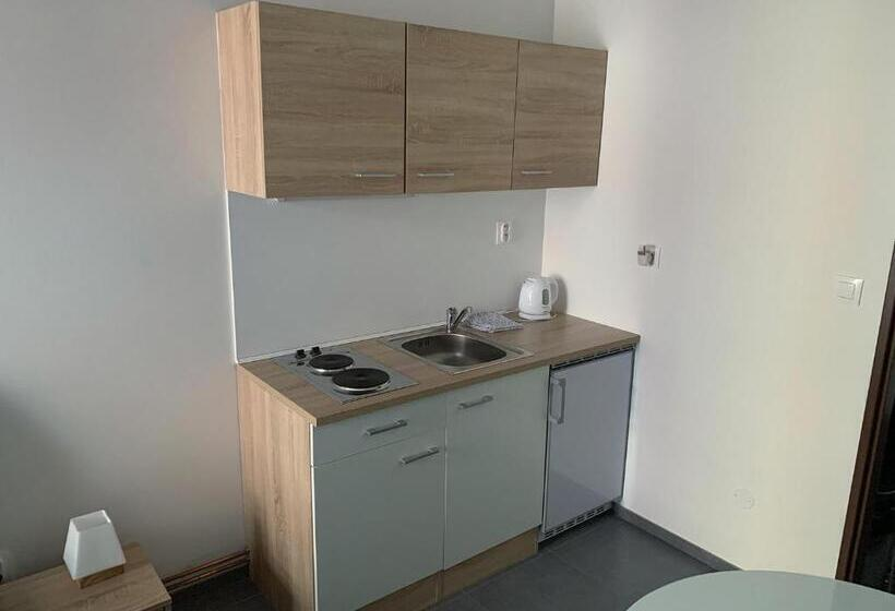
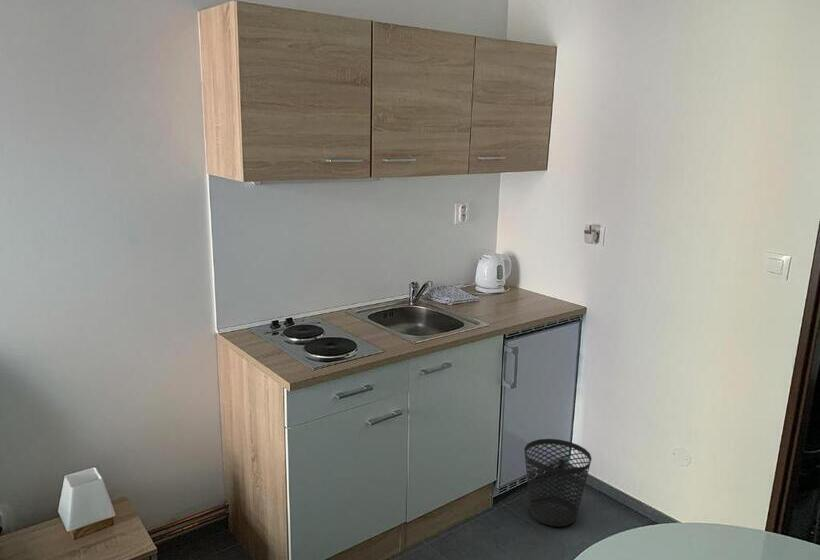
+ wastebasket [523,438,593,528]
